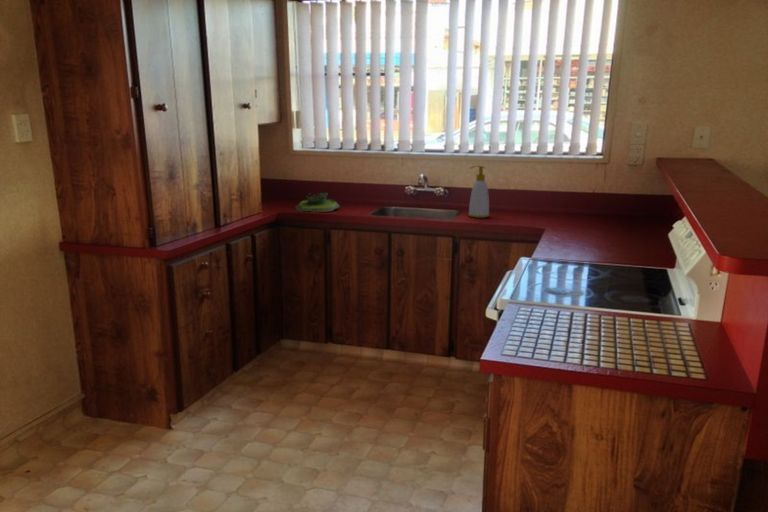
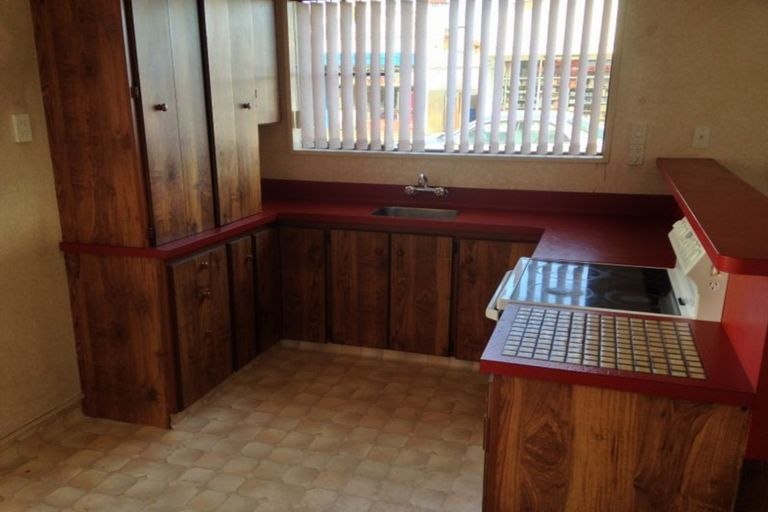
- soap bottle [467,164,491,219]
- plant pot [294,191,341,213]
